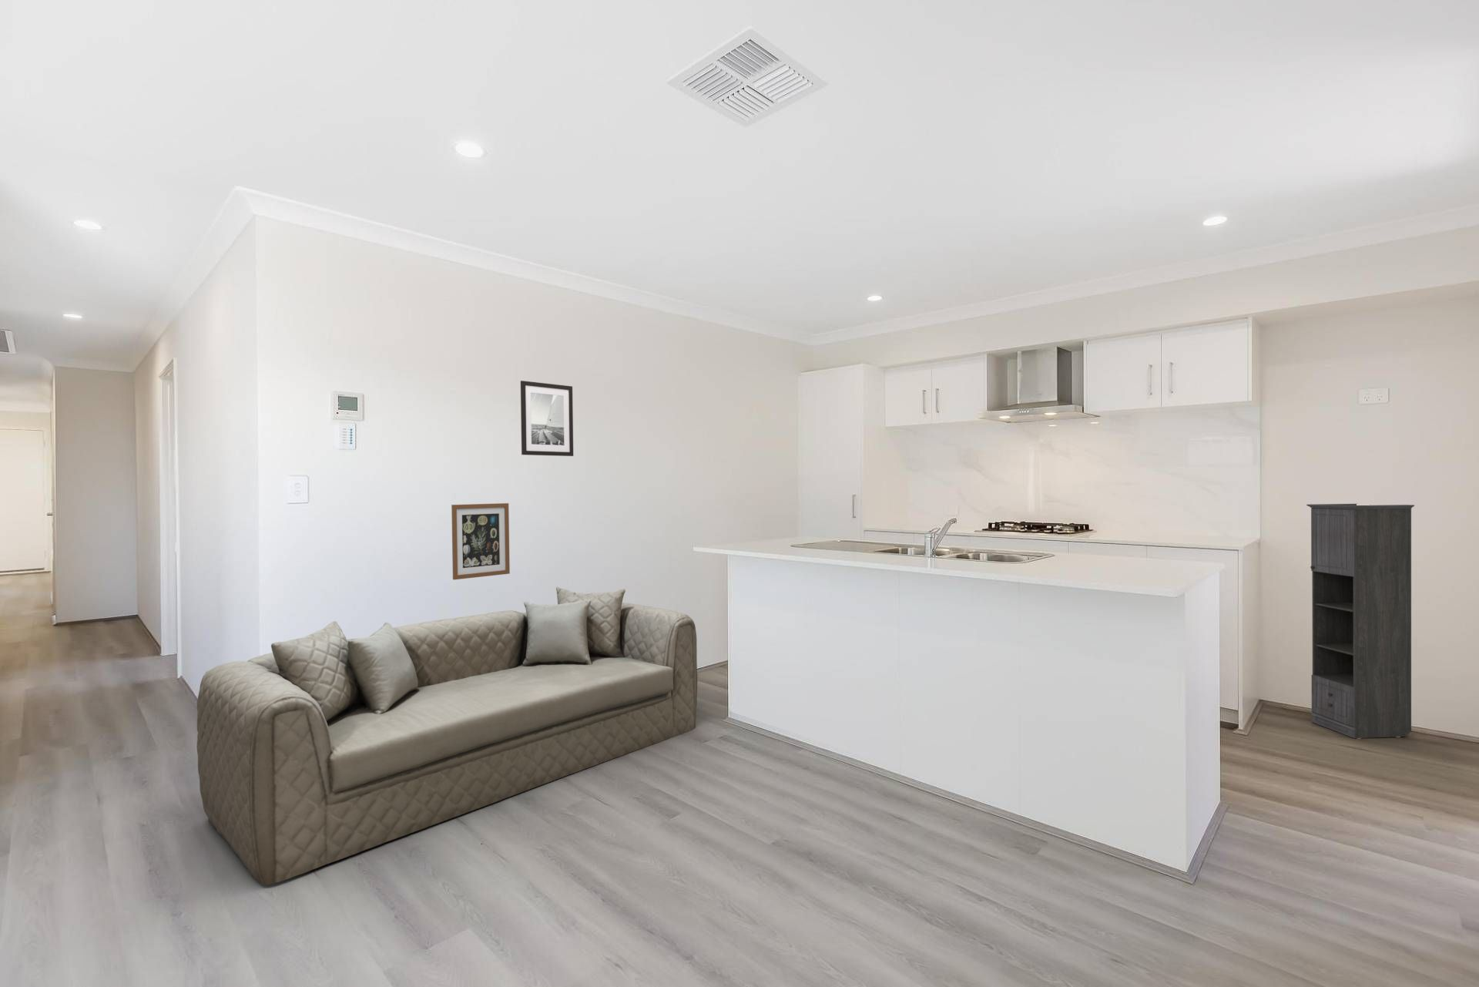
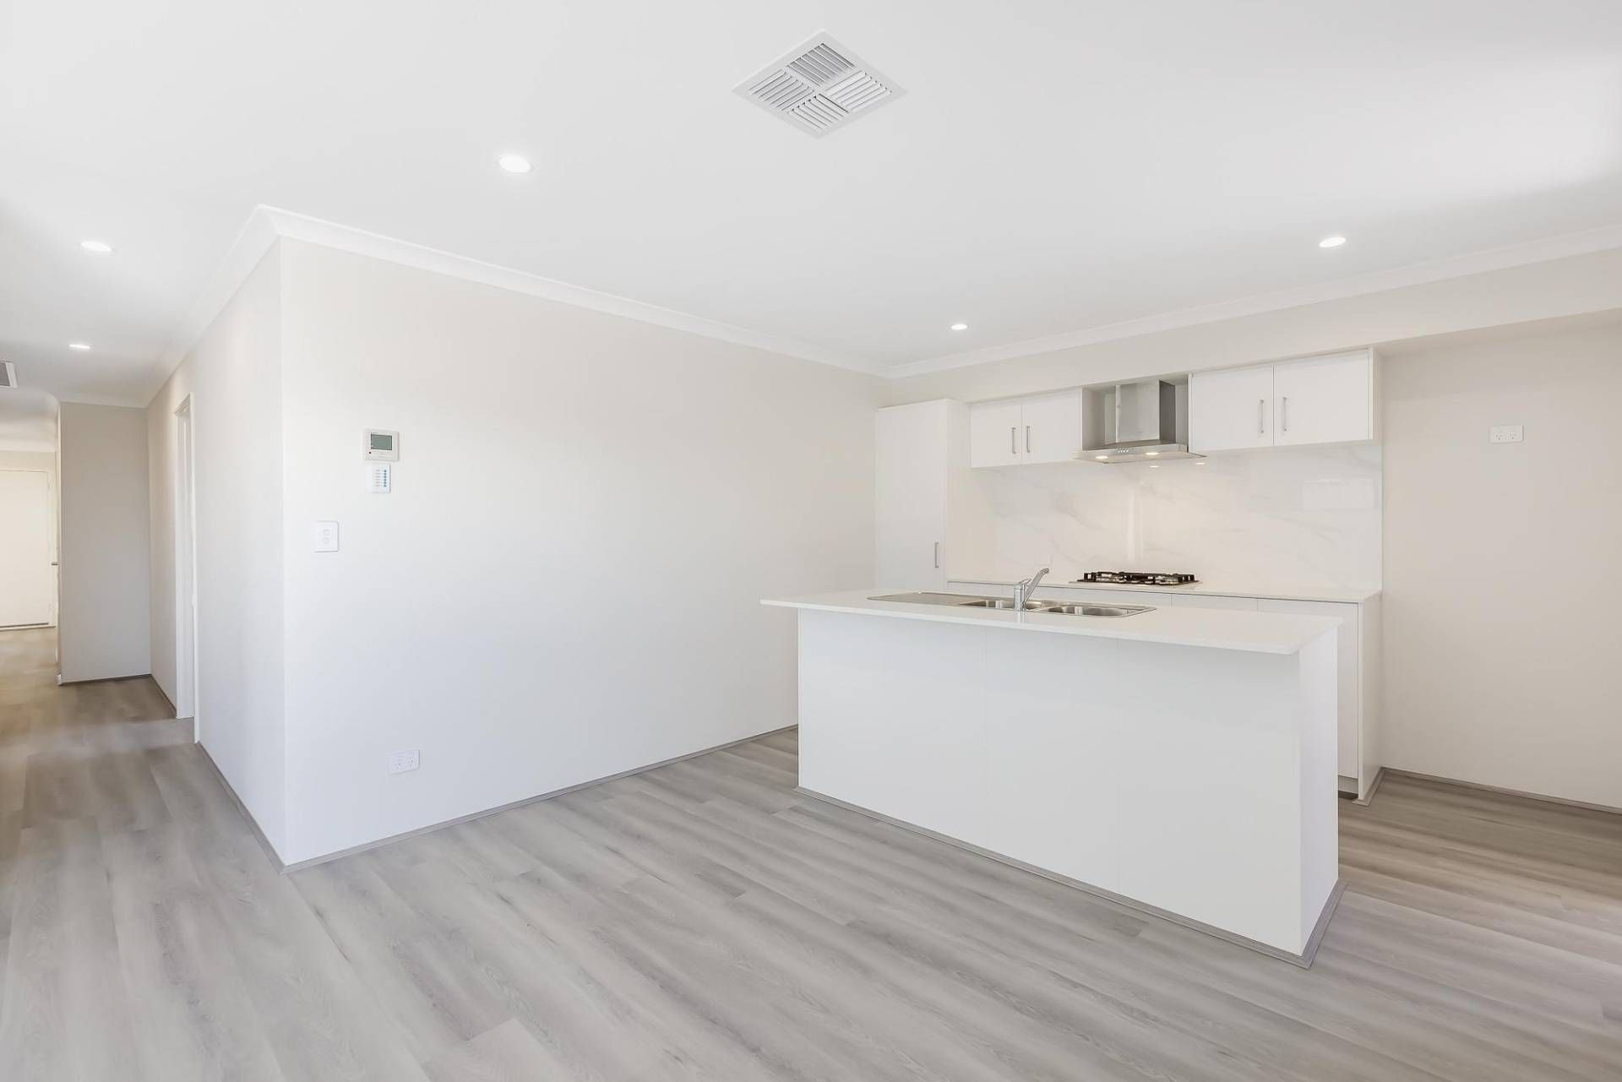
- wall art [450,502,511,581]
- wall art [520,380,574,457]
- storage cabinet [1306,503,1415,739]
- sofa [196,586,698,886]
